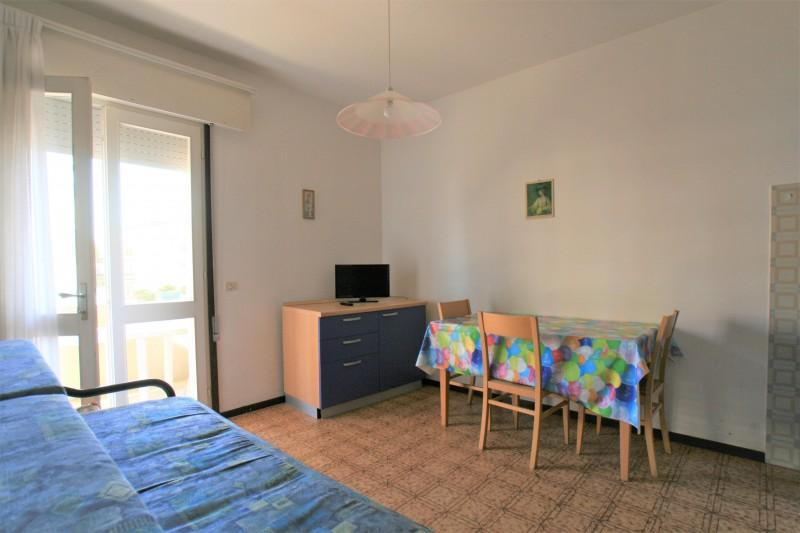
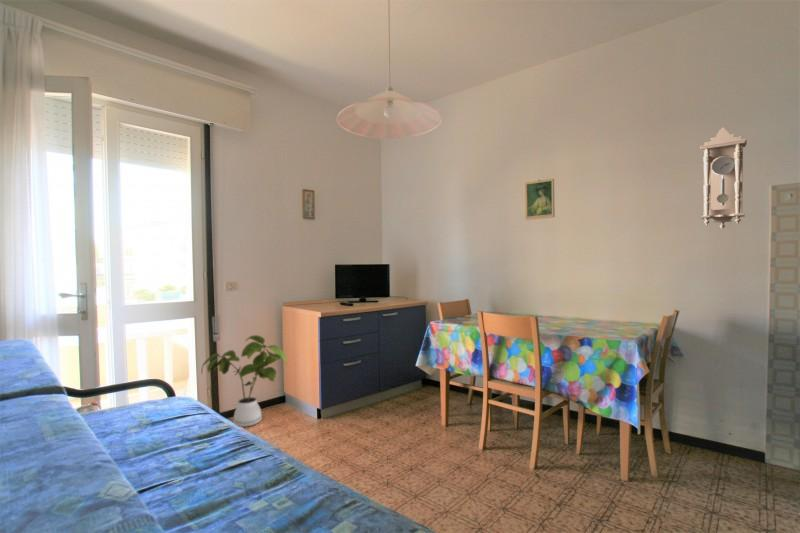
+ pendulum clock [699,127,748,230]
+ house plant [200,334,288,428]
